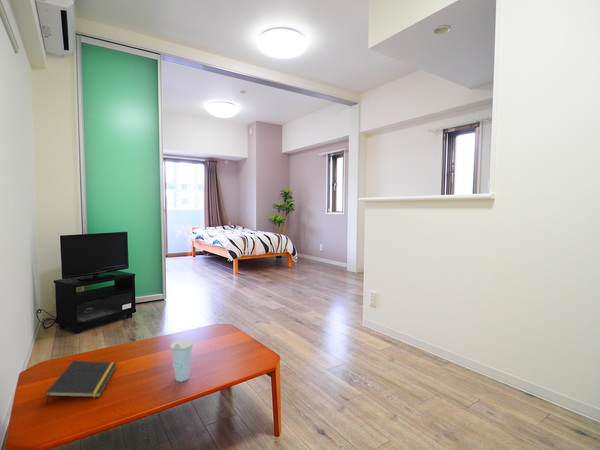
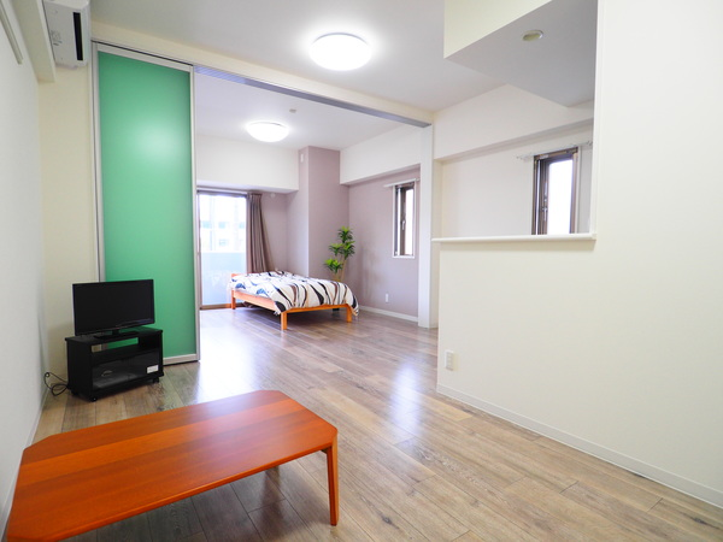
- cup [169,339,194,382]
- notepad [44,360,118,407]
